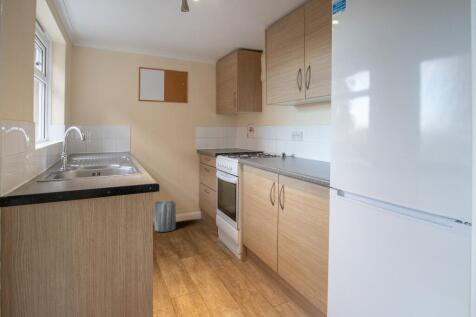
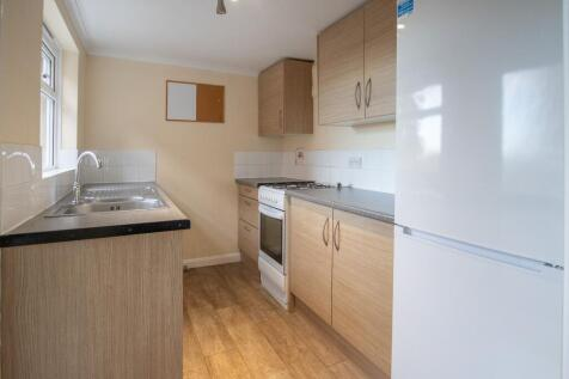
- trash can [153,200,177,233]
